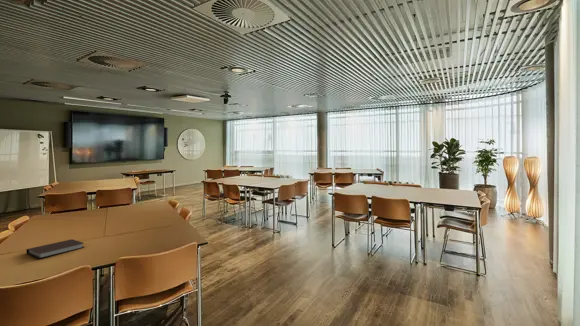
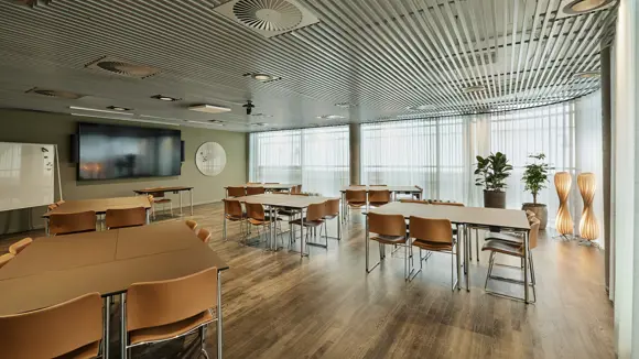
- notebook [26,238,85,260]
